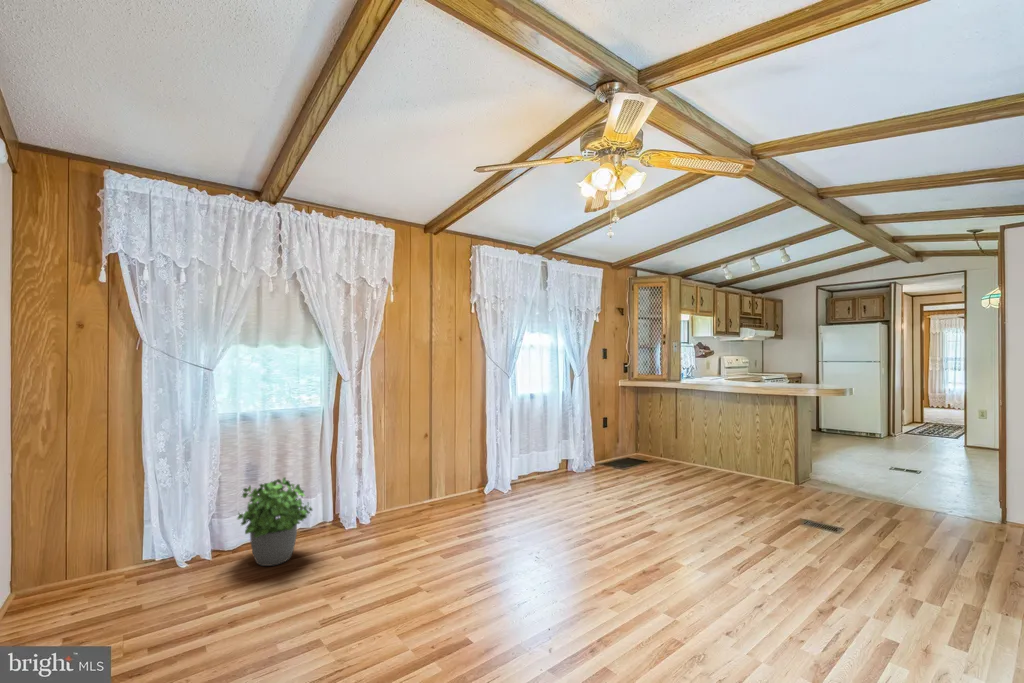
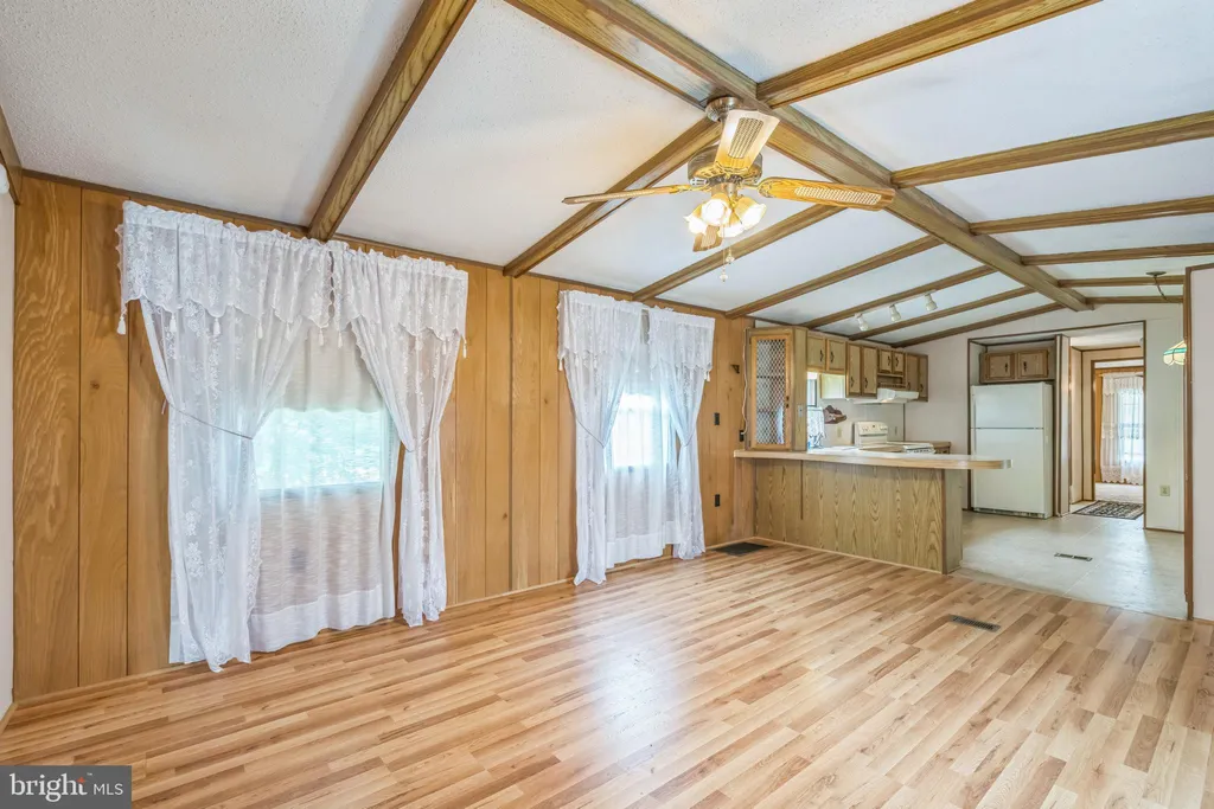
- potted plant [236,476,314,567]
